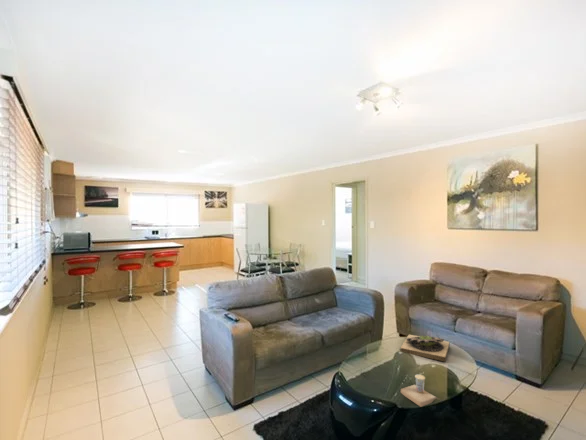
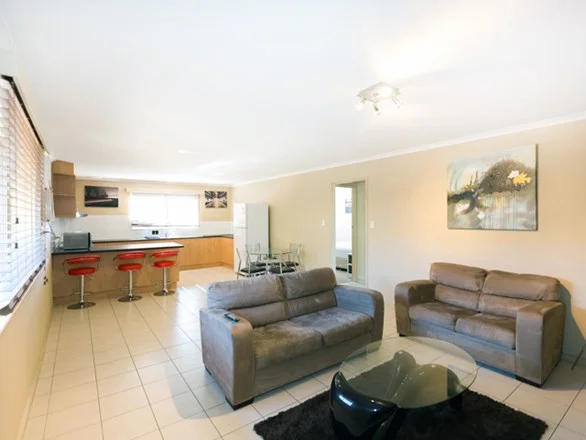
- cup [400,374,440,408]
- succulent planter [399,334,451,363]
